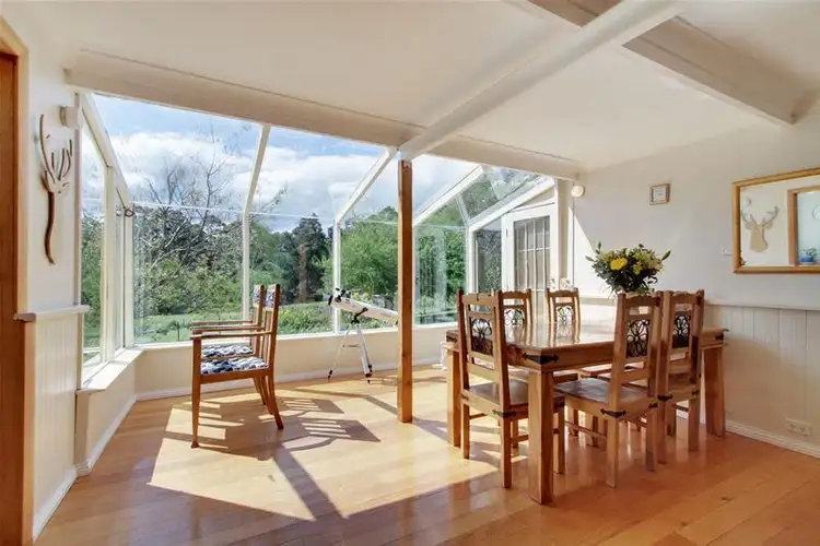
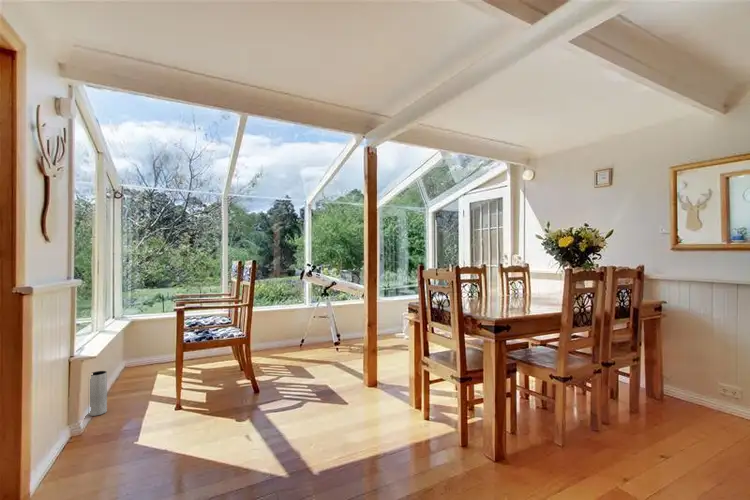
+ vase [88,370,108,417]
